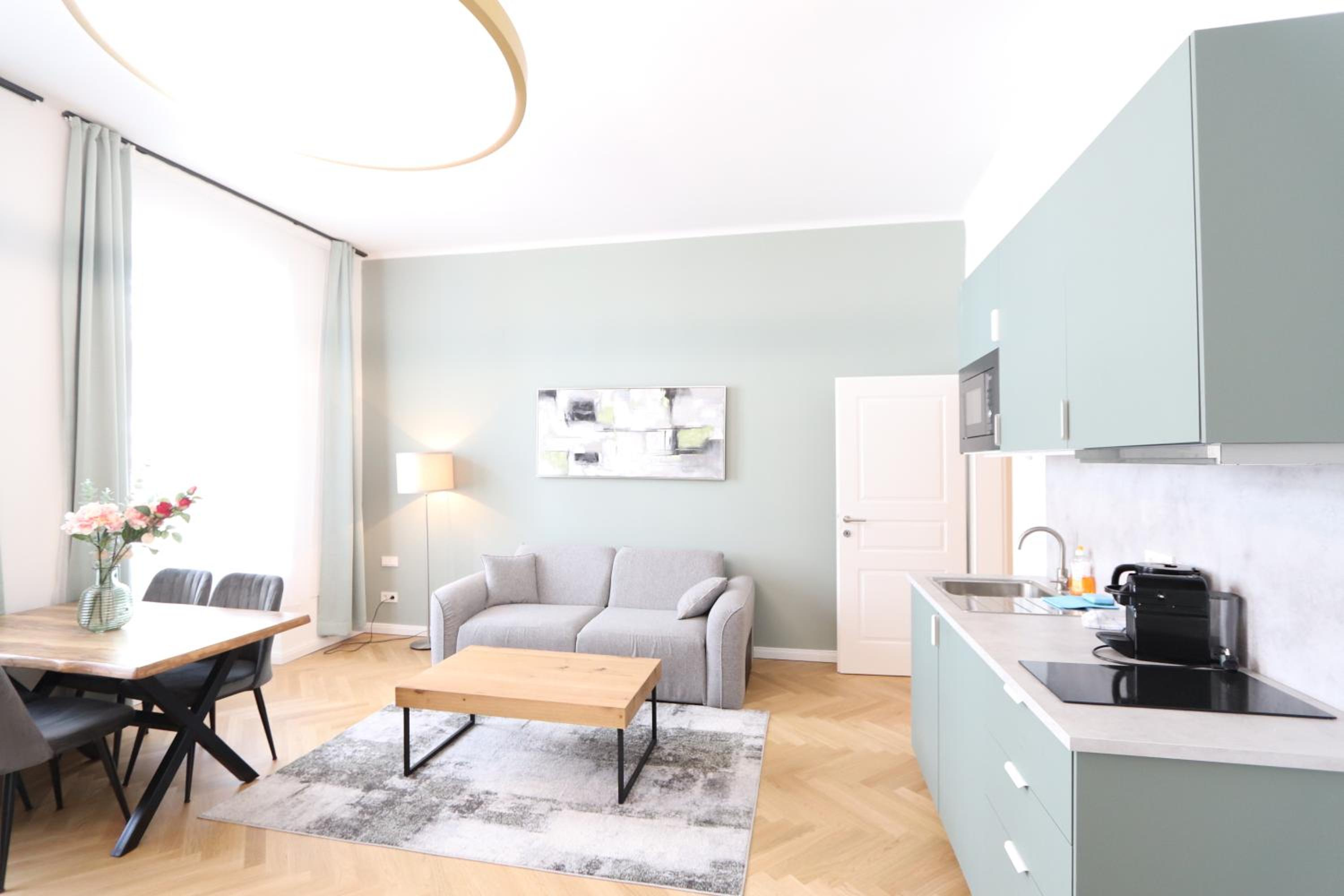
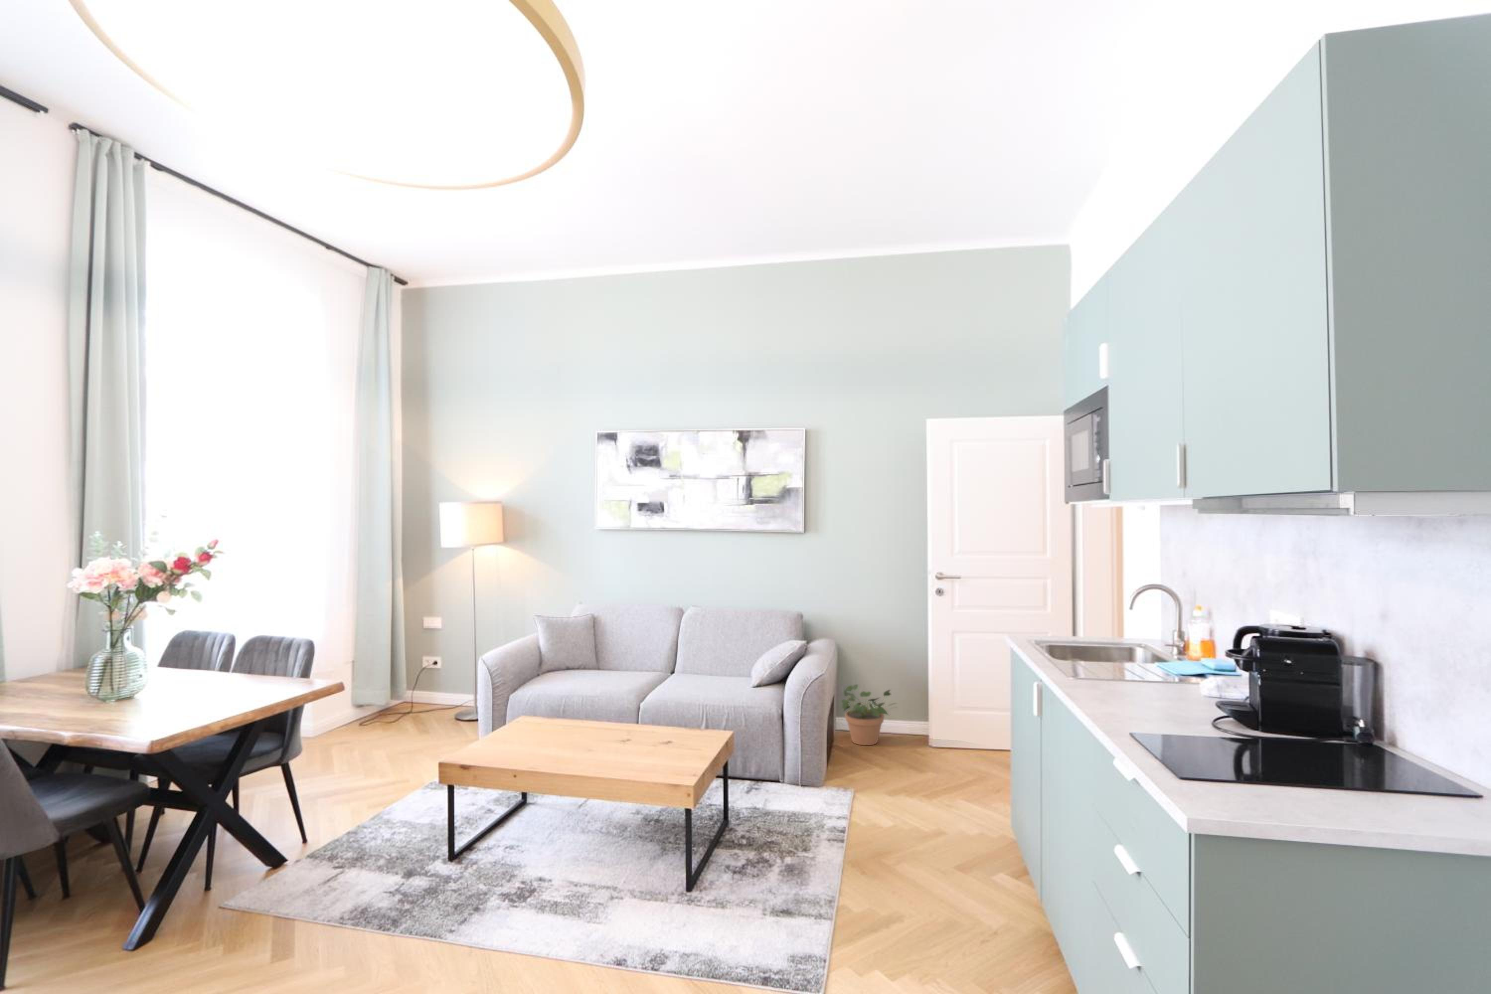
+ potted plant [839,683,899,746]
